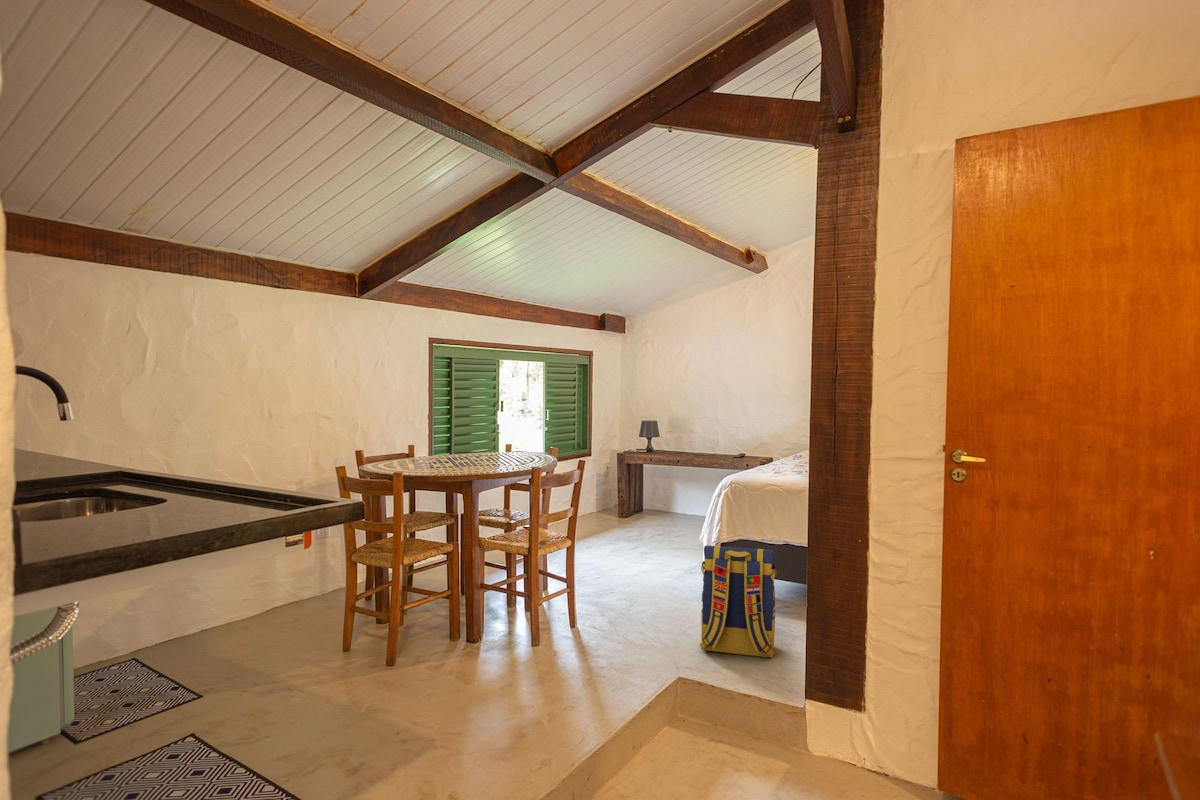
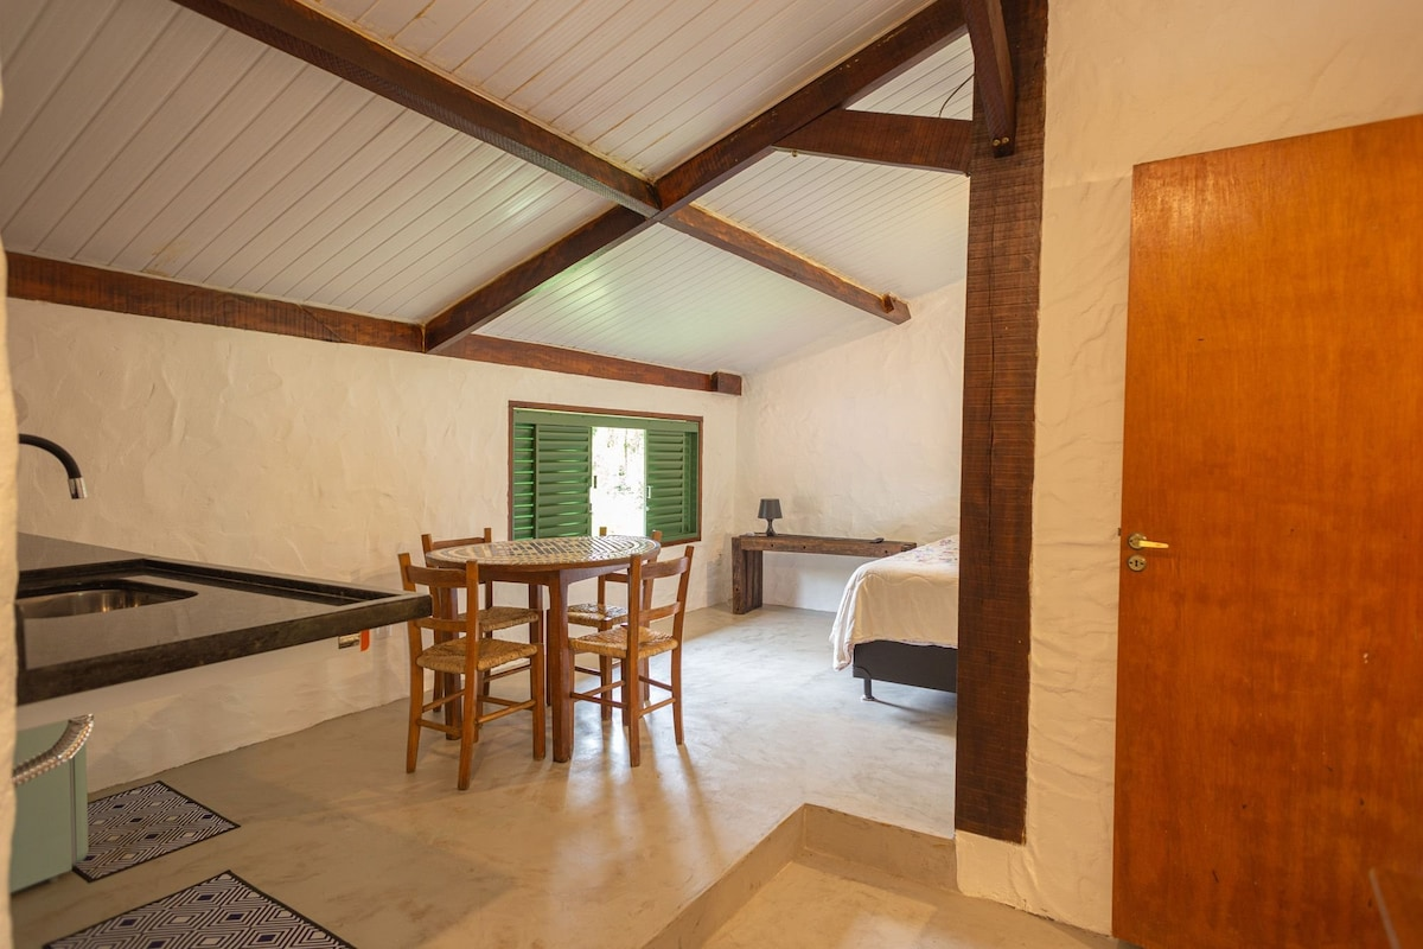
- backpack [699,544,777,659]
